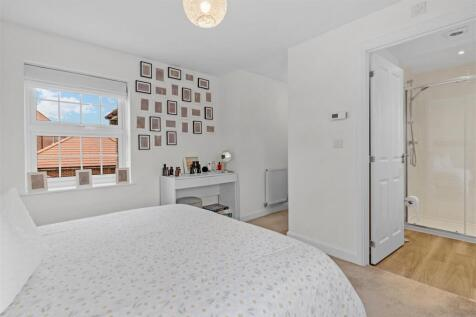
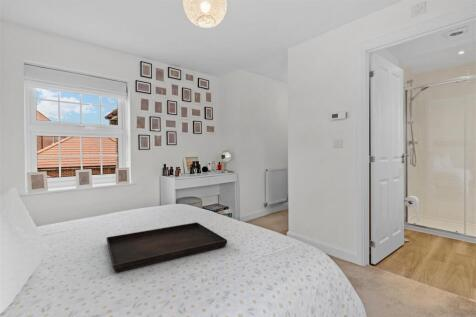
+ serving tray [106,221,228,273]
